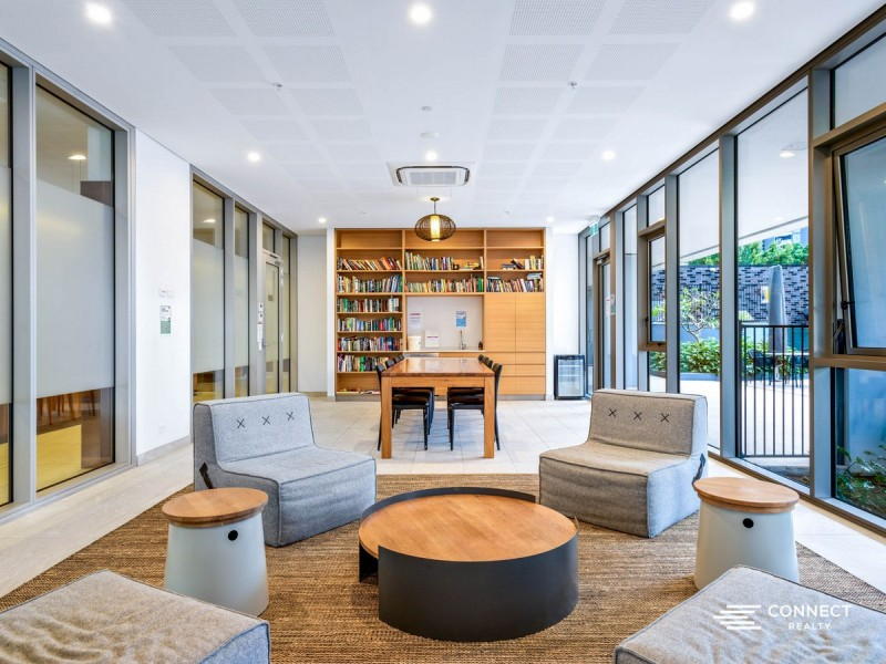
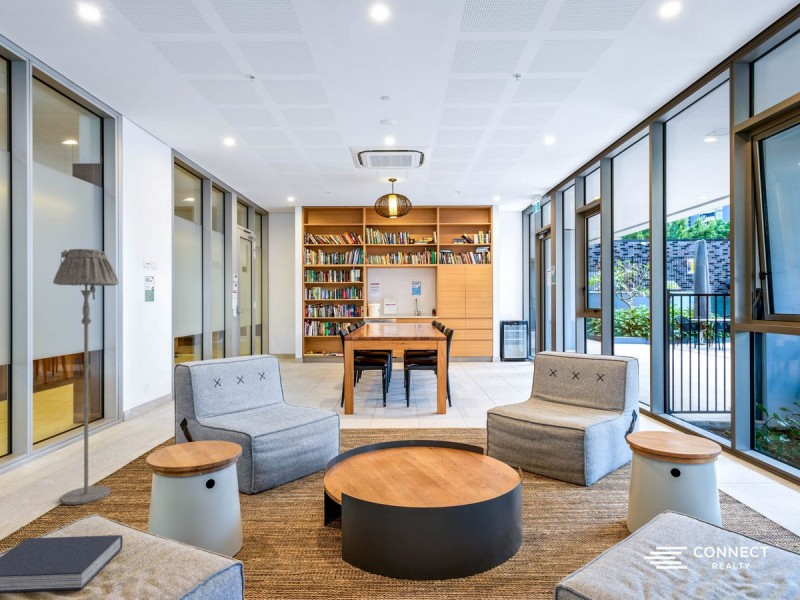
+ book [0,534,123,593]
+ floor lamp [52,248,119,506]
